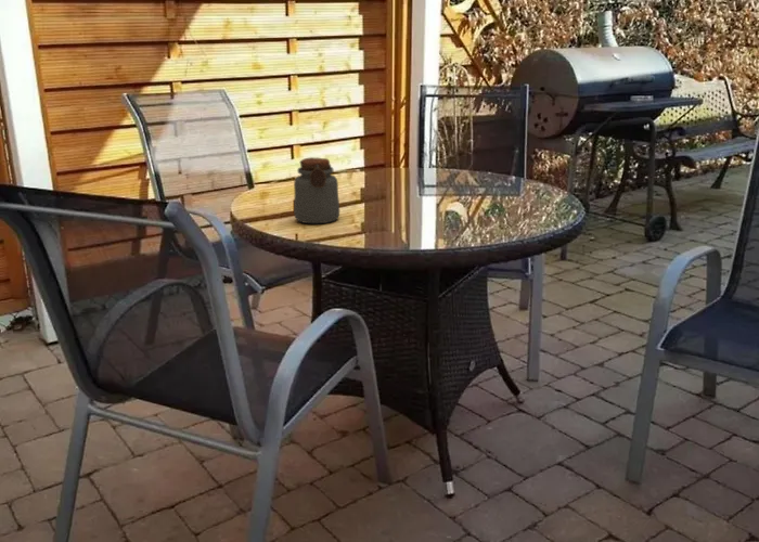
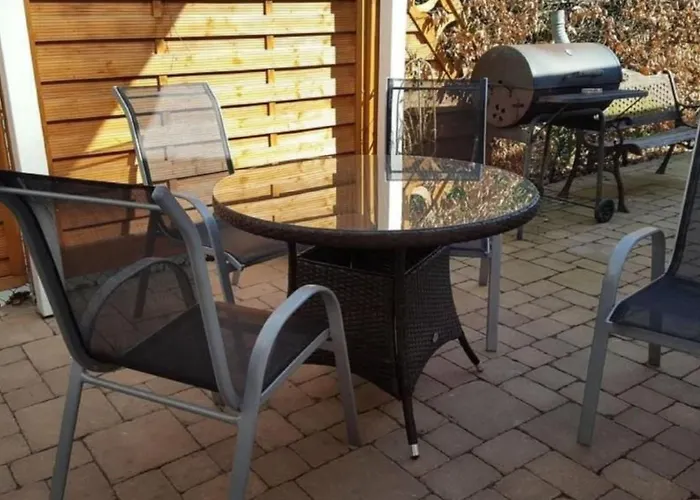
- jar [293,156,340,224]
